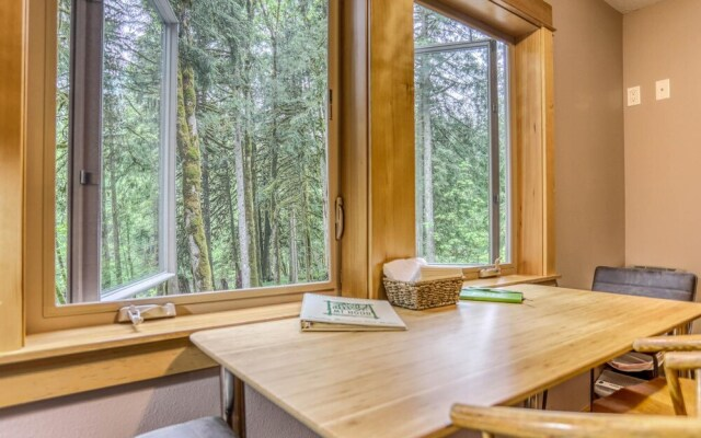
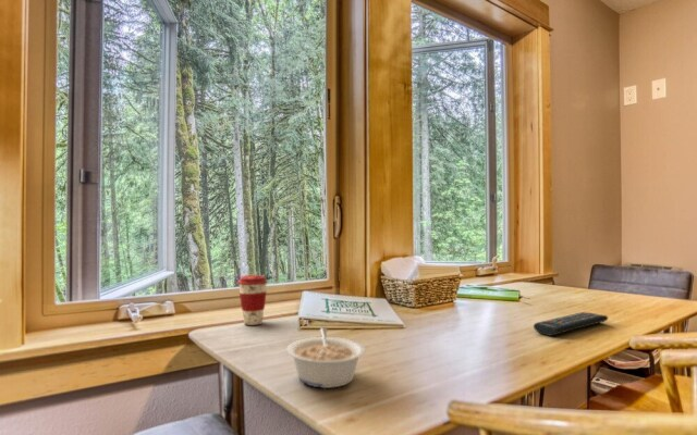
+ legume [285,326,366,389]
+ coffee cup [236,274,269,326]
+ remote control [533,311,609,337]
